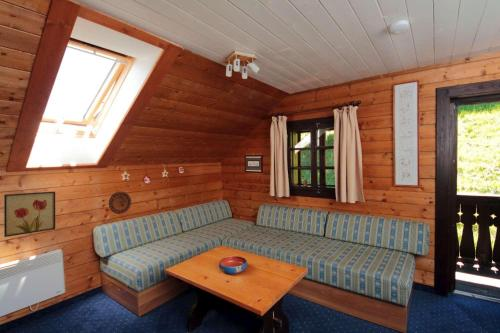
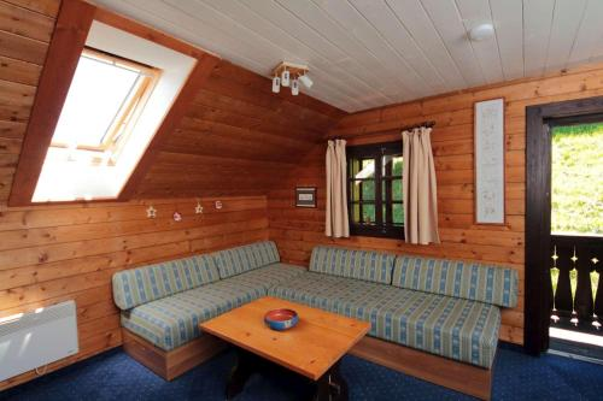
- wall art [3,190,56,238]
- decorative plate [108,191,132,215]
